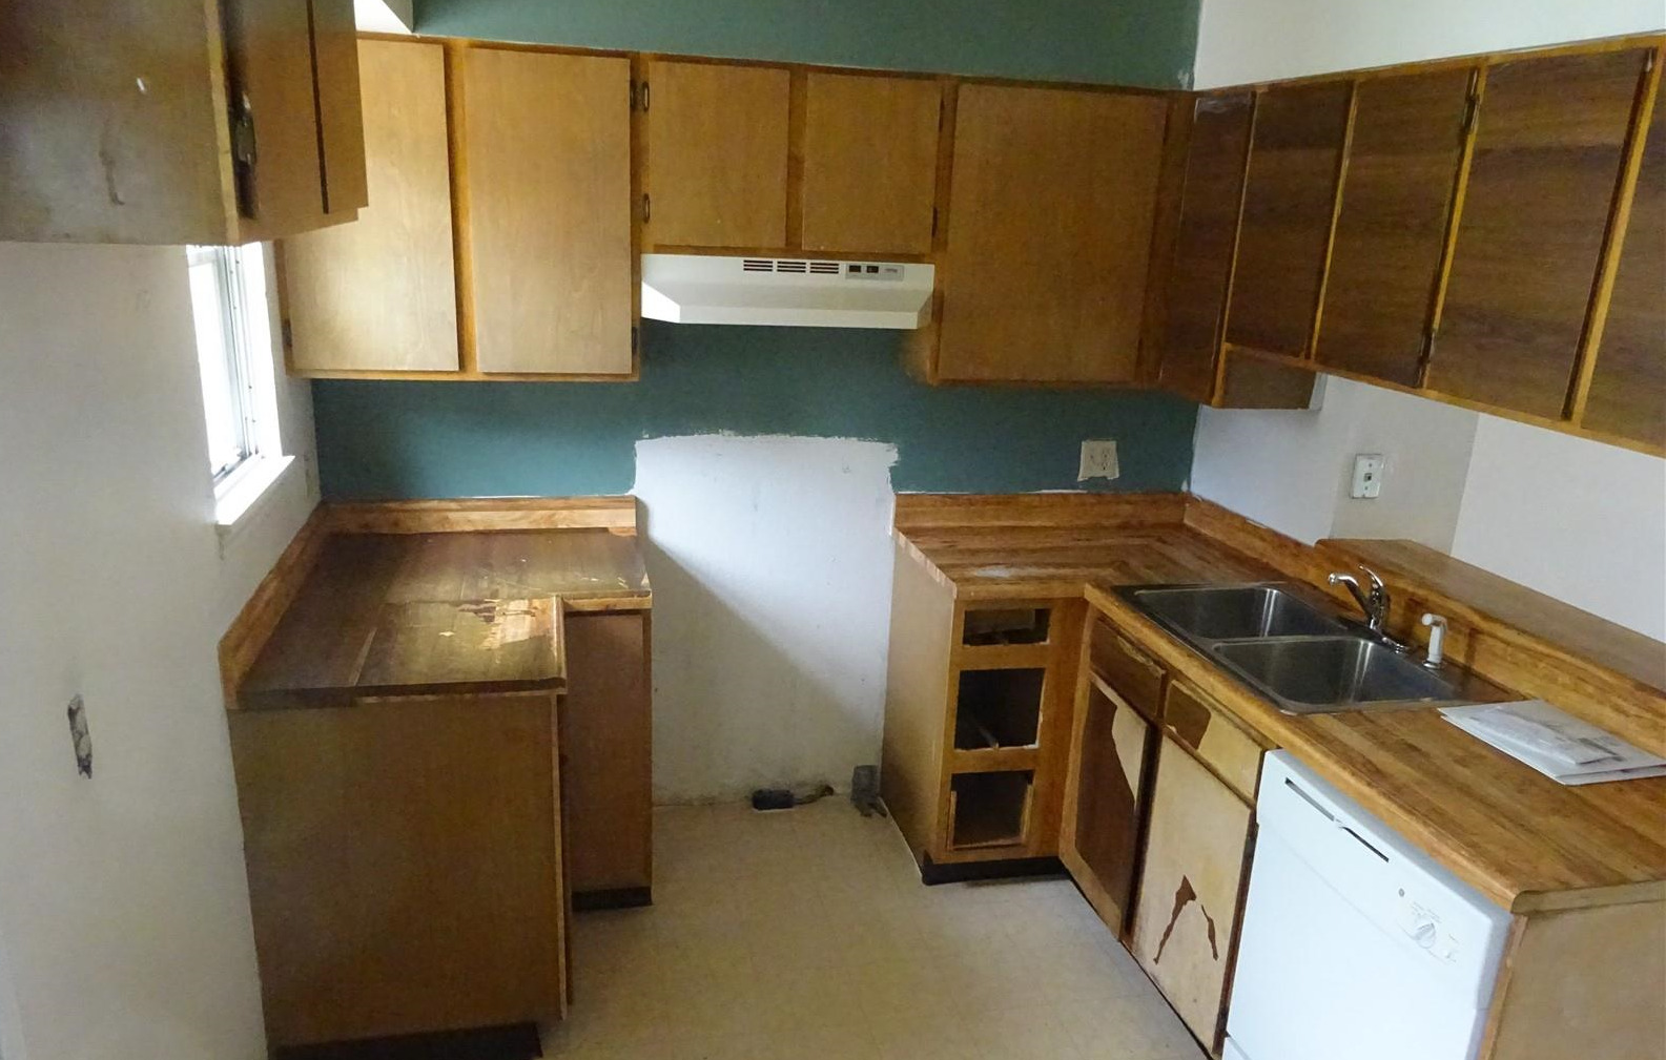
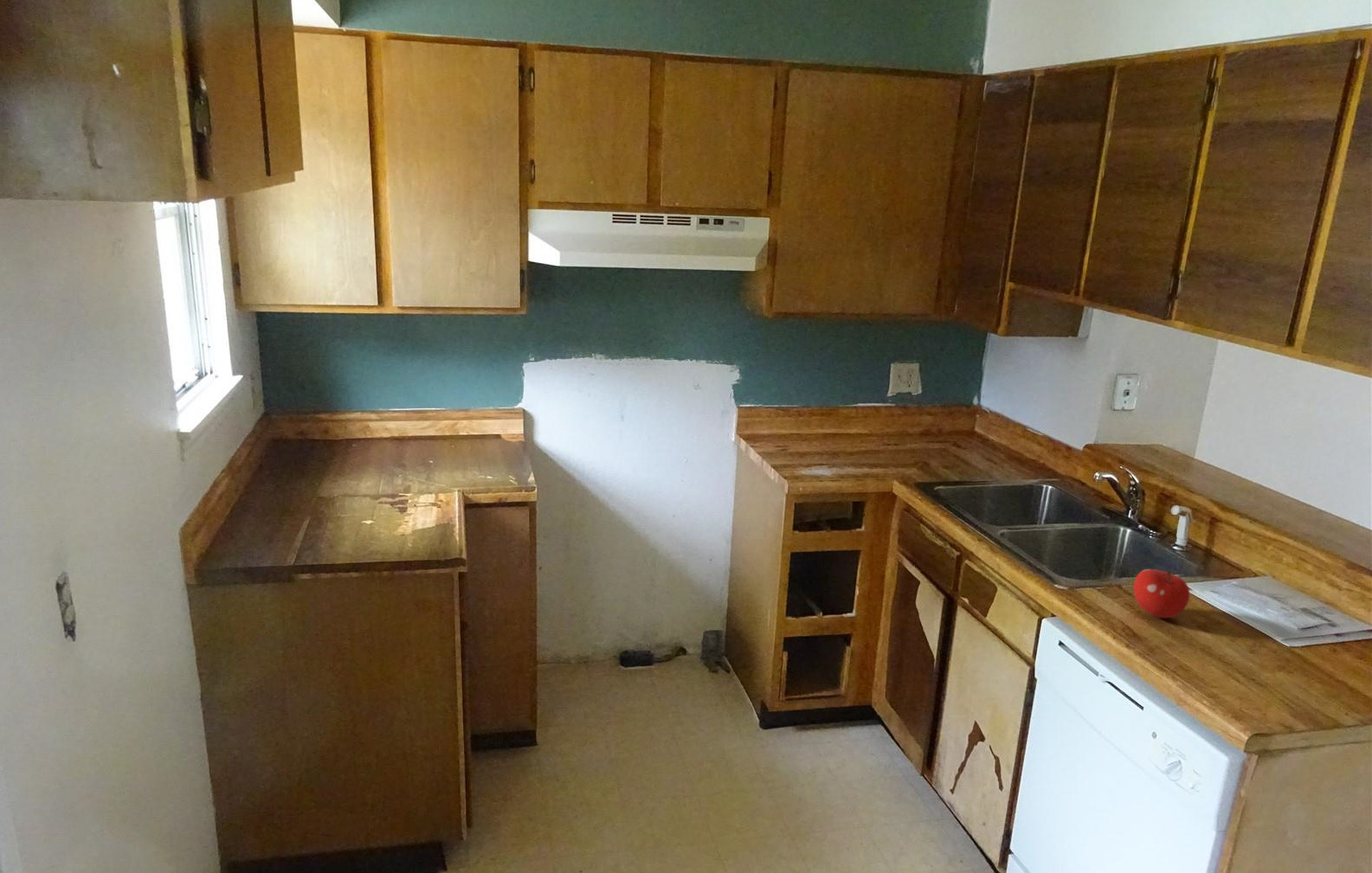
+ fruit [1133,568,1190,619]
